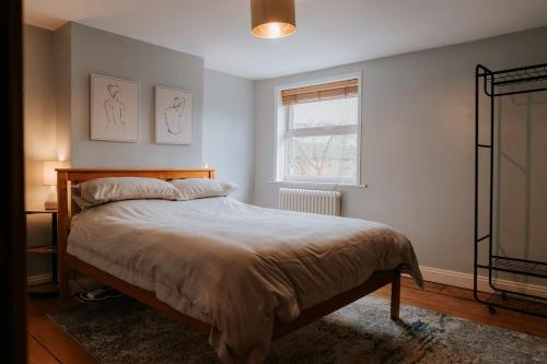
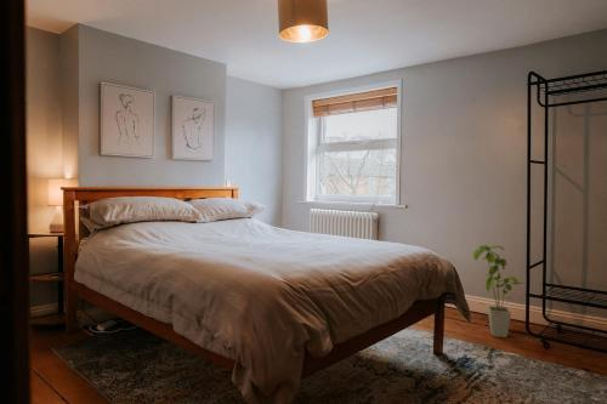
+ house plant [472,244,526,338]
